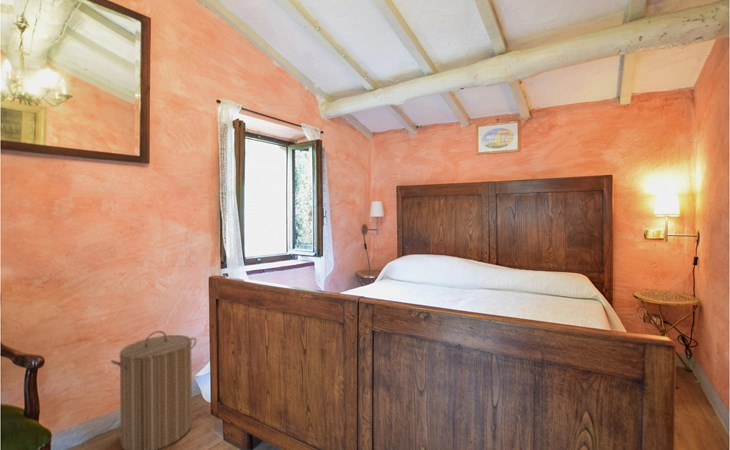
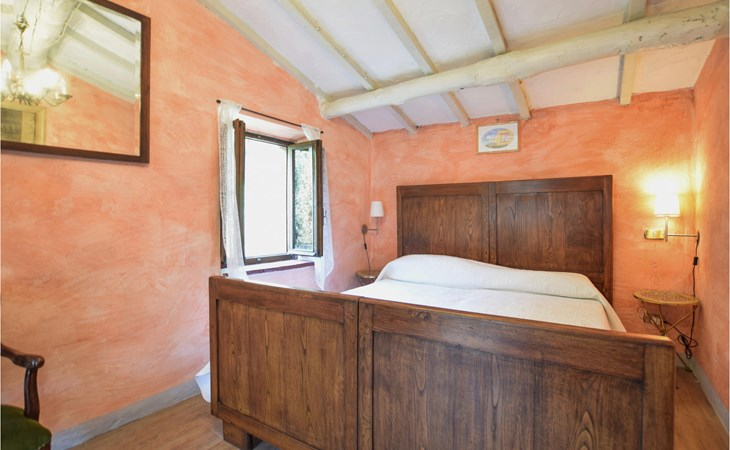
- laundry hamper [110,330,197,450]
